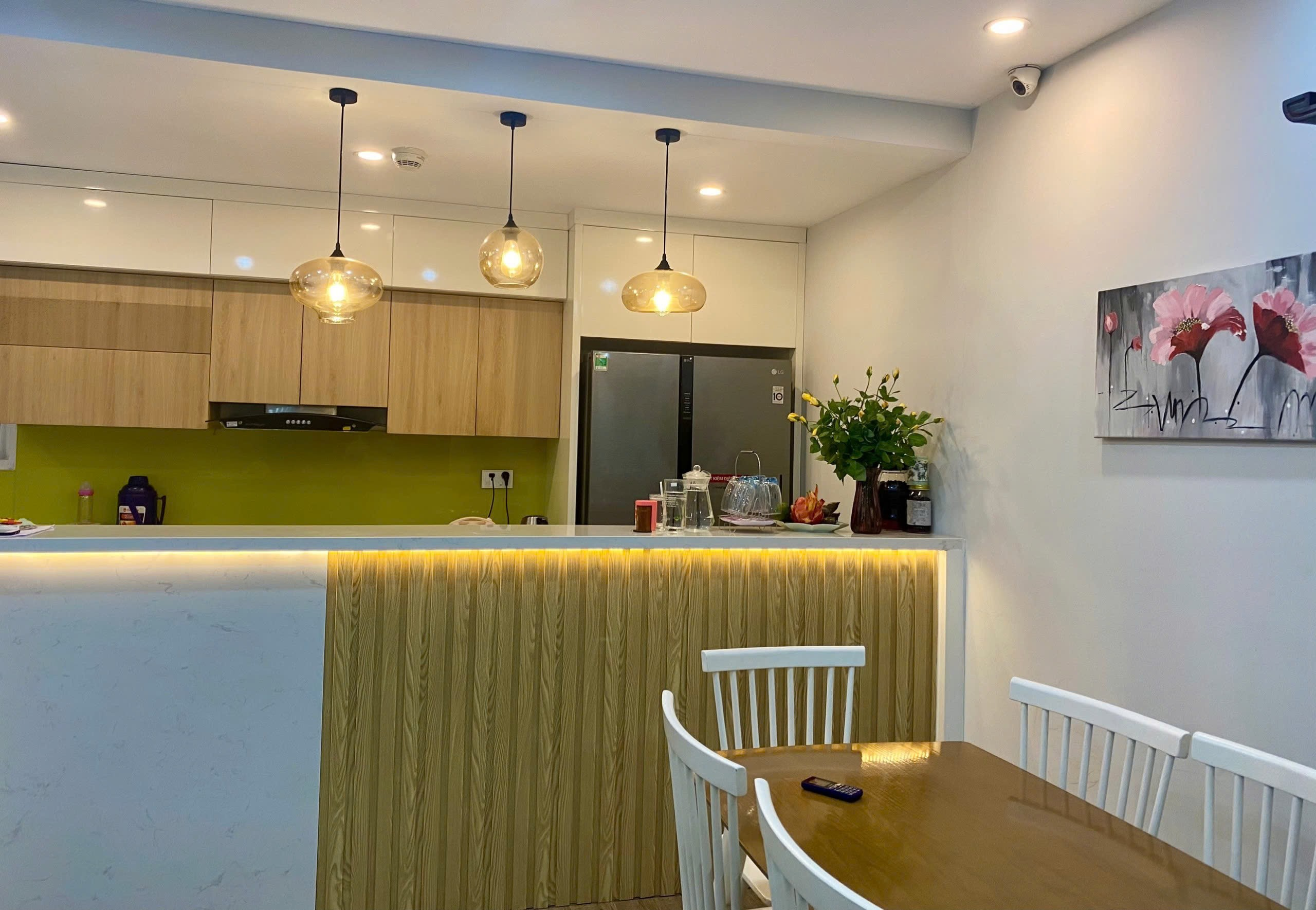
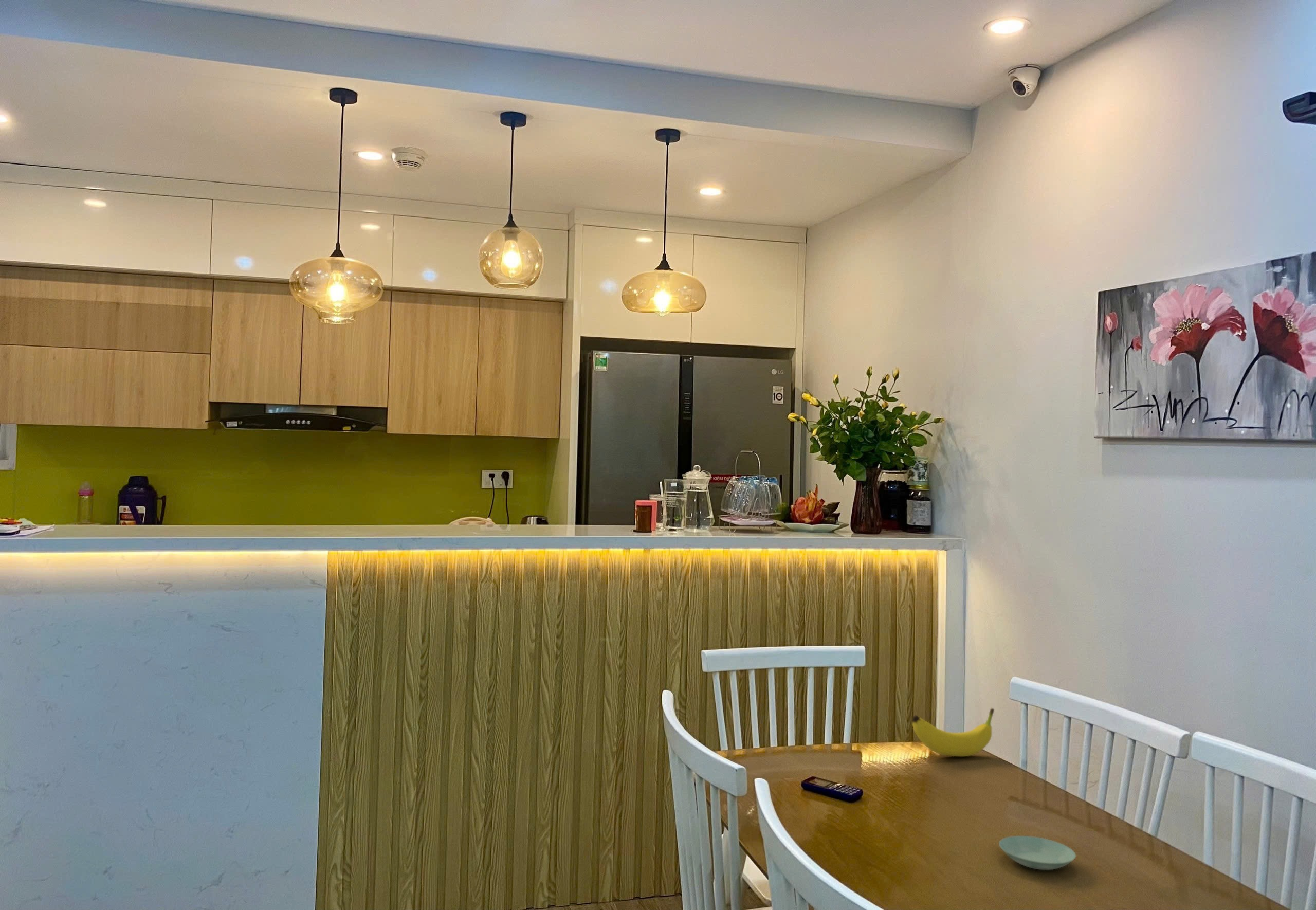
+ saucer [998,835,1076,870]
+ fruit [912,708,995,757]
